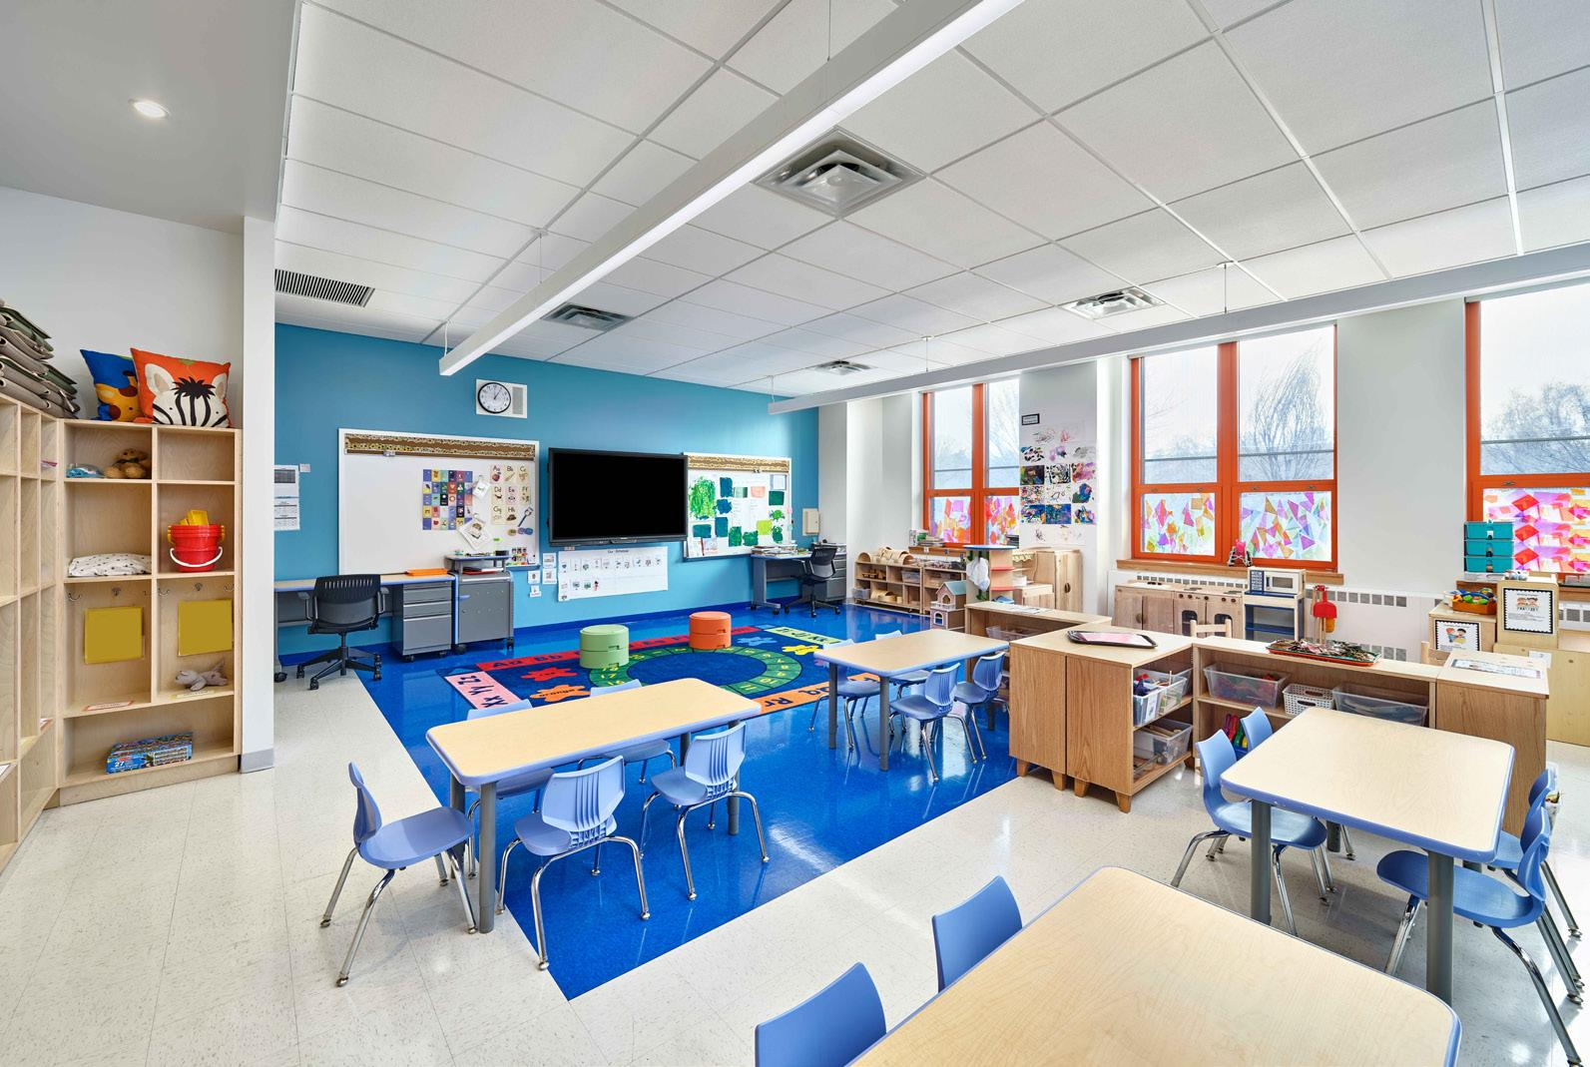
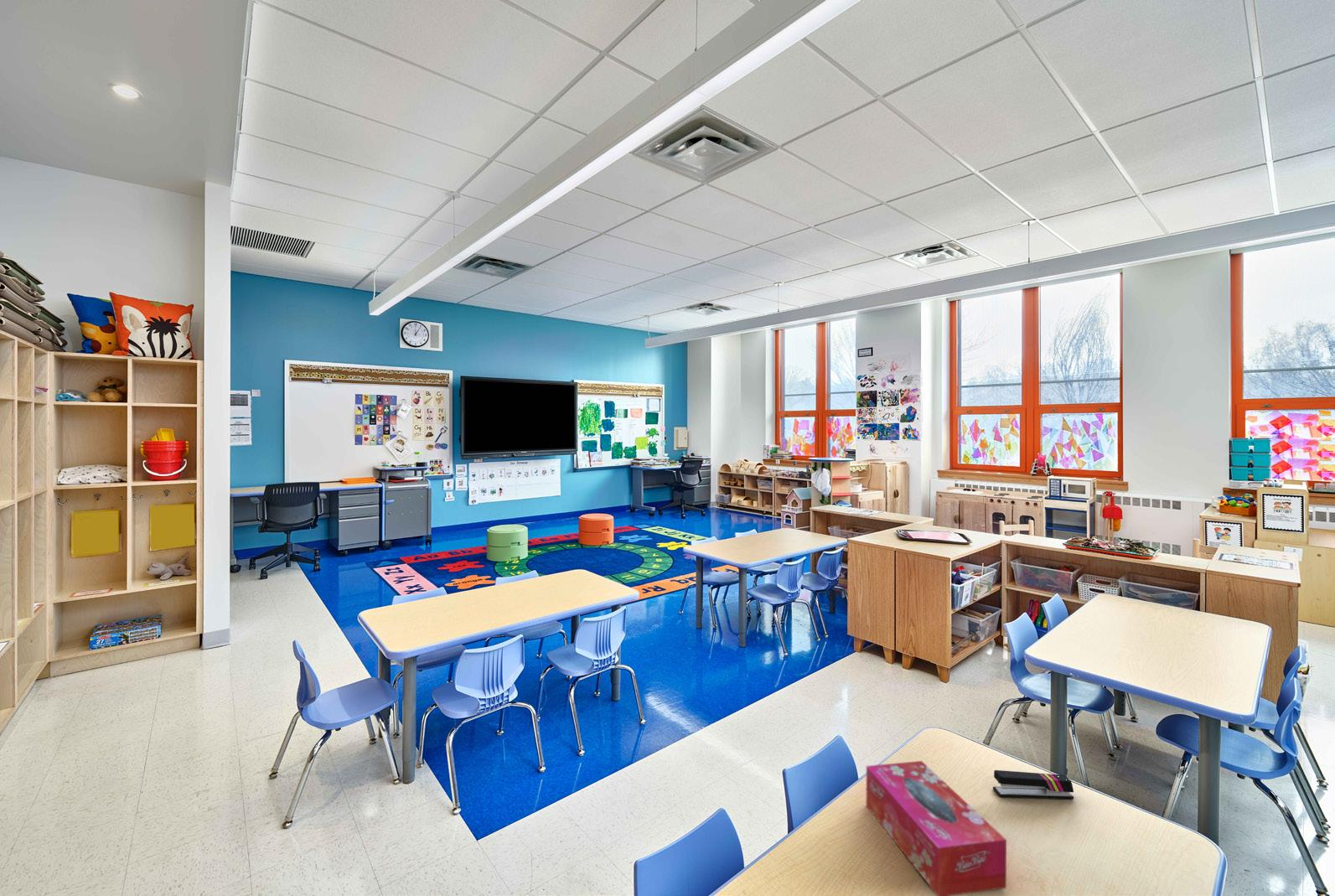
+ stapler [992,769,1074,800]
+ tissue box [865,760,1007,896]
